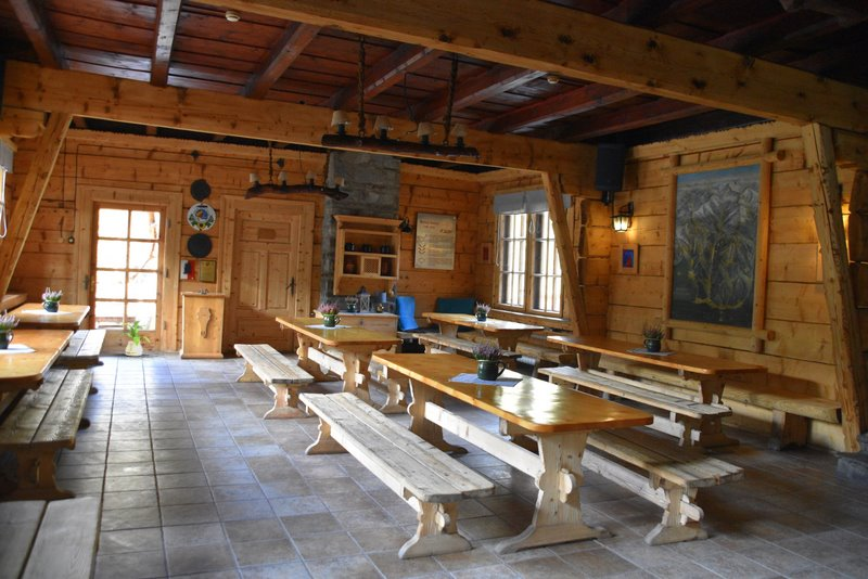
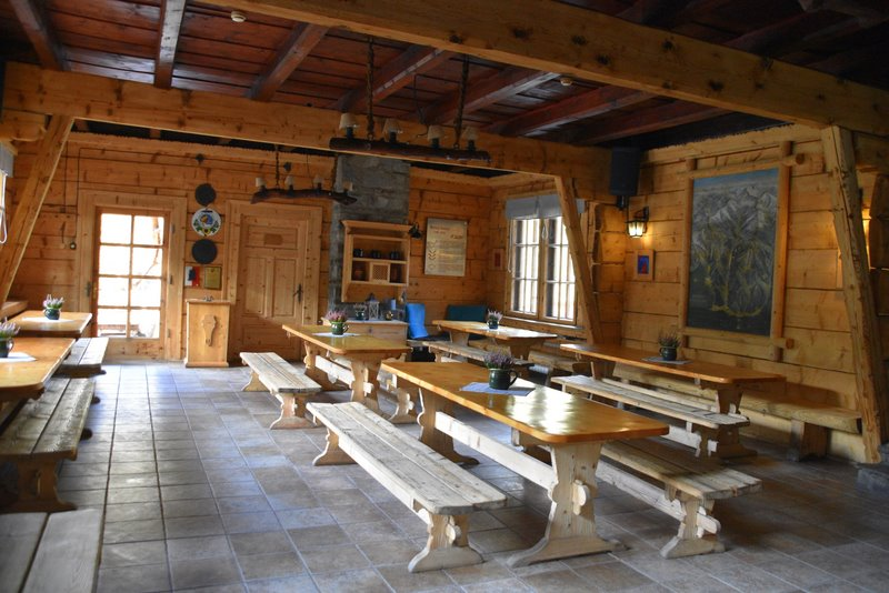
- house plant [118,320,151,357]
